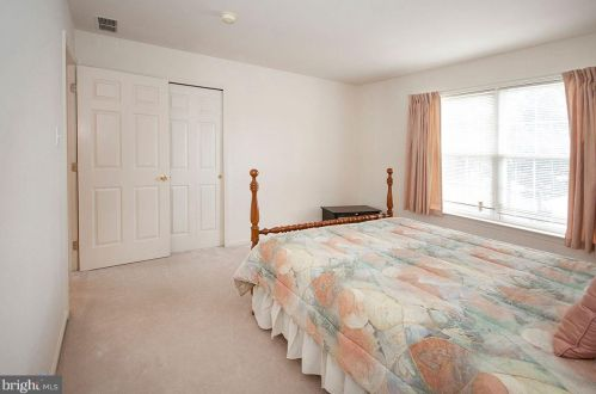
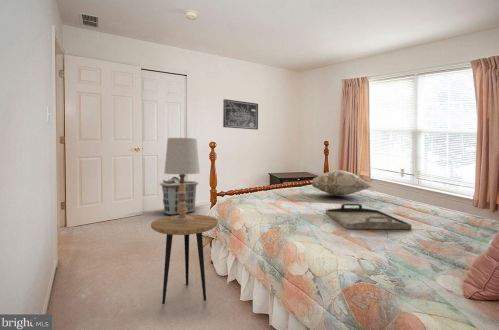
+ wall art [222,98,259,130]
+ serving tray [325,203,413,230]
+ clothes hamper [159,176,200,216]
+ side table [150,214,219,305]
+ decorative pillow [311,169,373,197]
+ table lamp [163,137,201,223]
